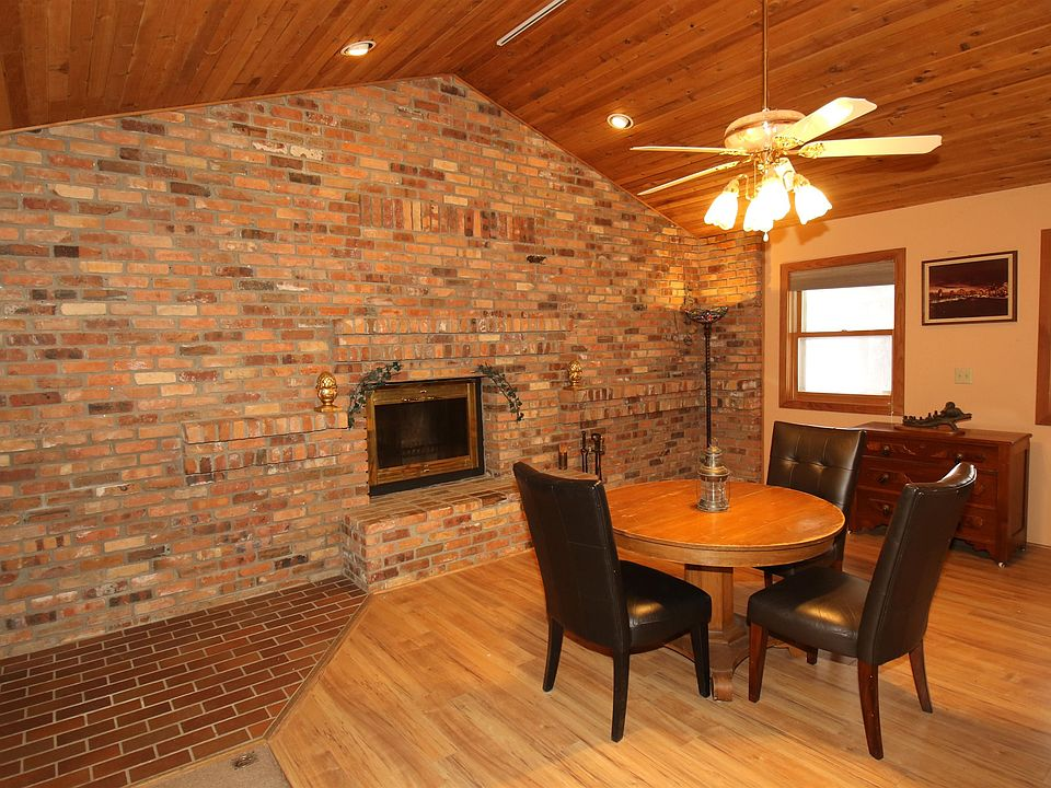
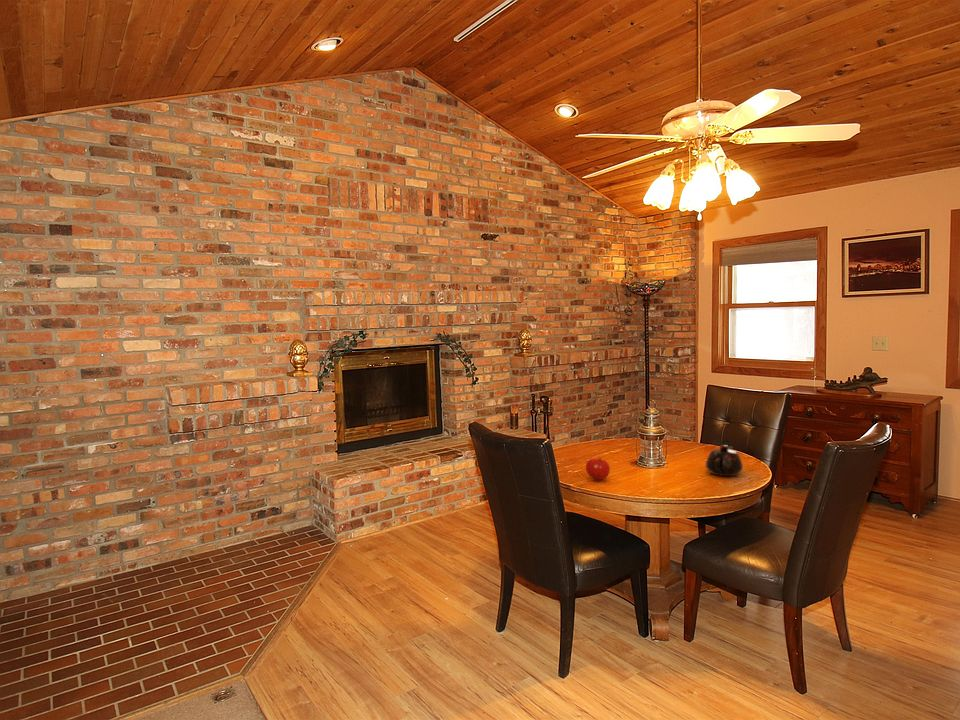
+ fruit [585,456,611,481]
+ teapot [705,444,744,477]
